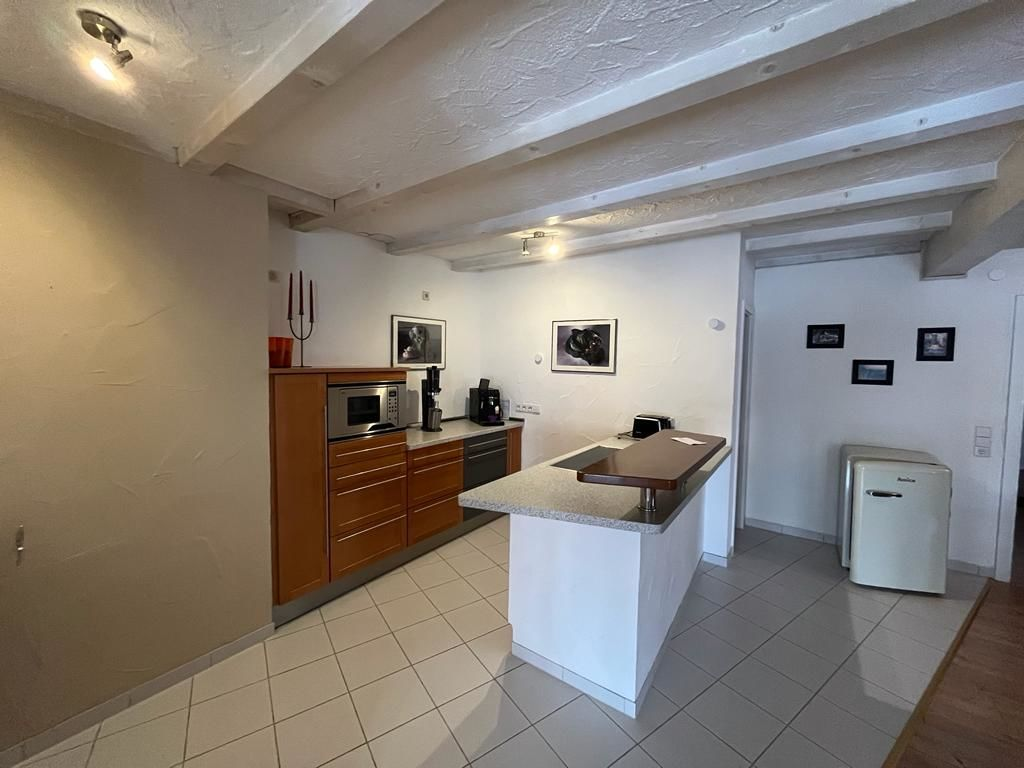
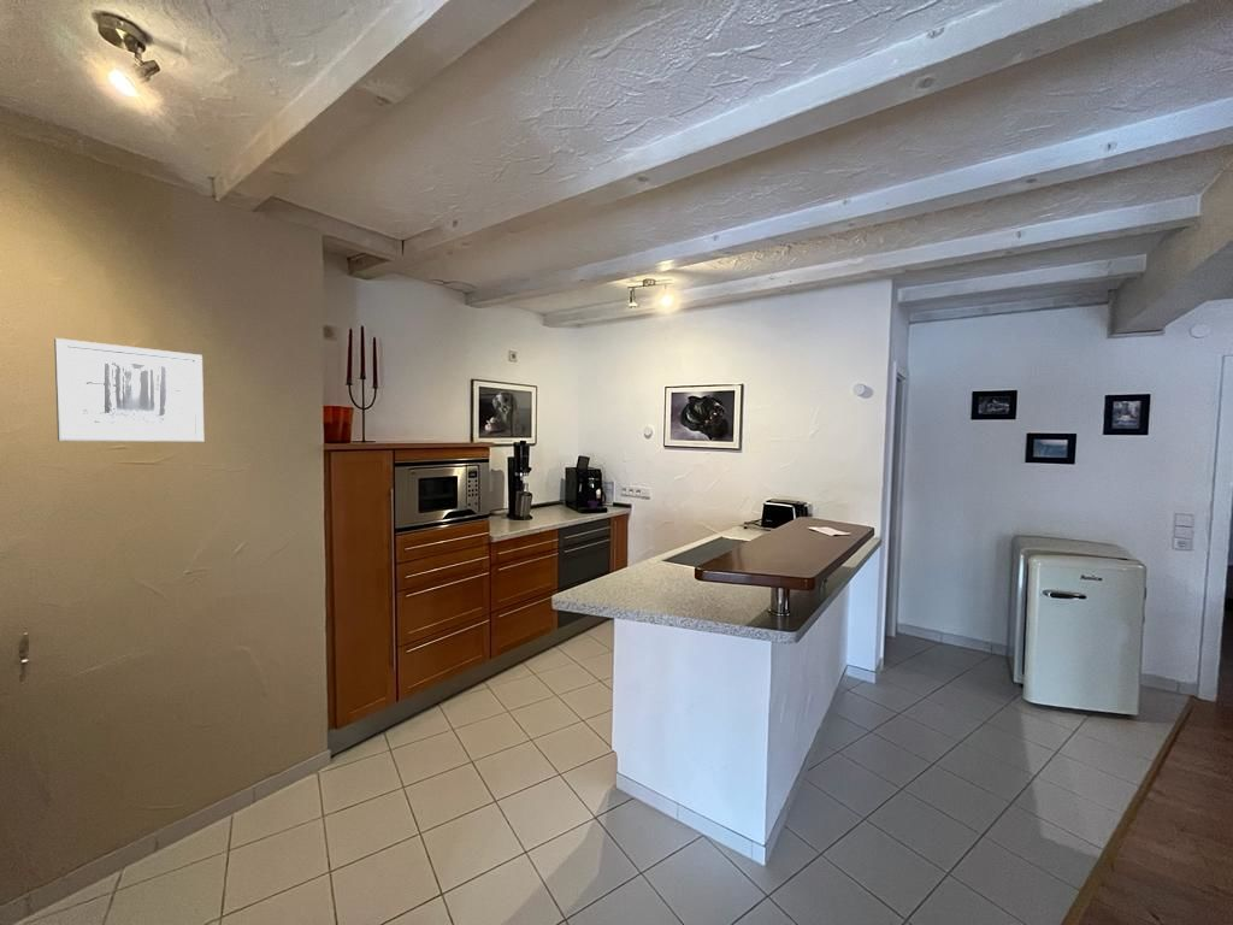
+ wall art [53,337,205,443]
